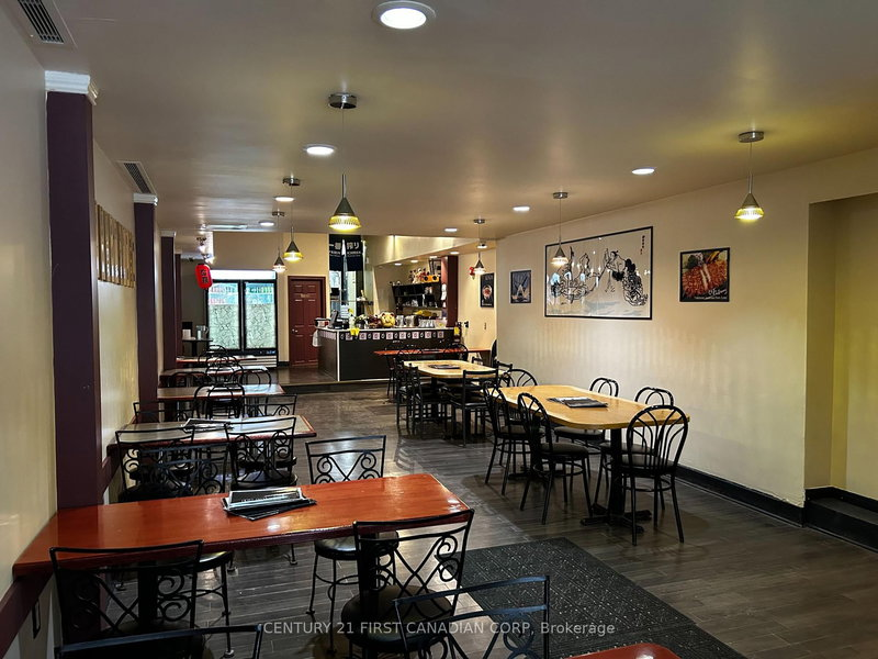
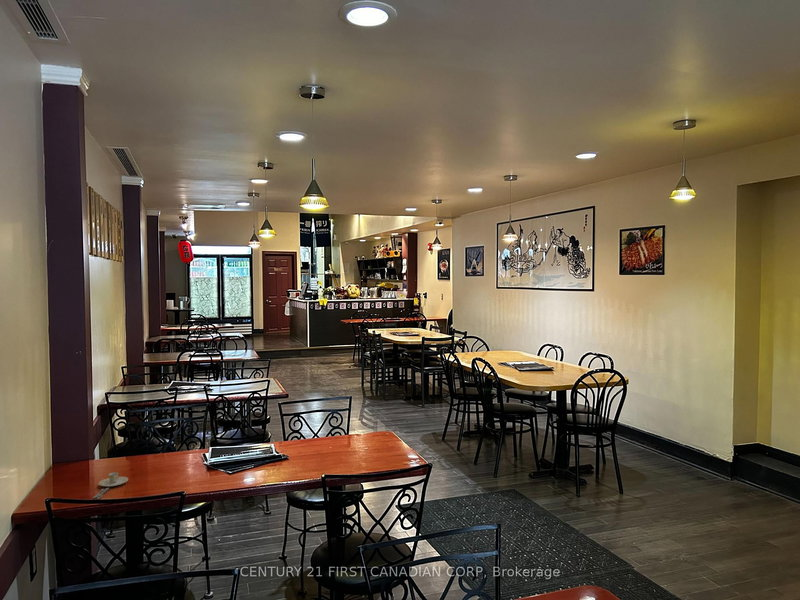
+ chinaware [92,471,129,500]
